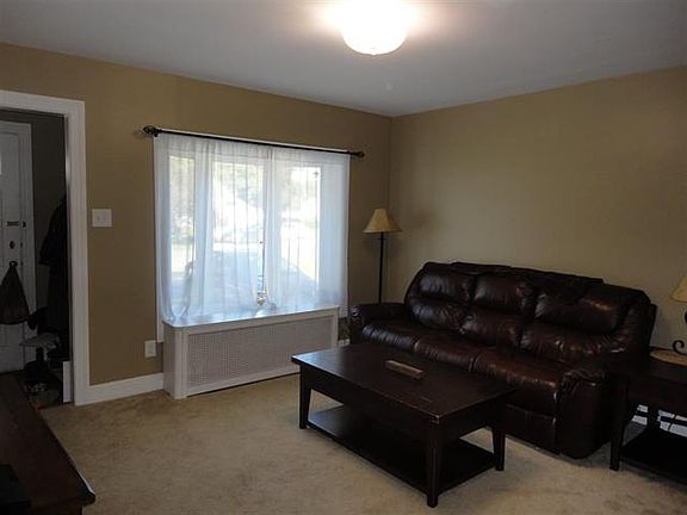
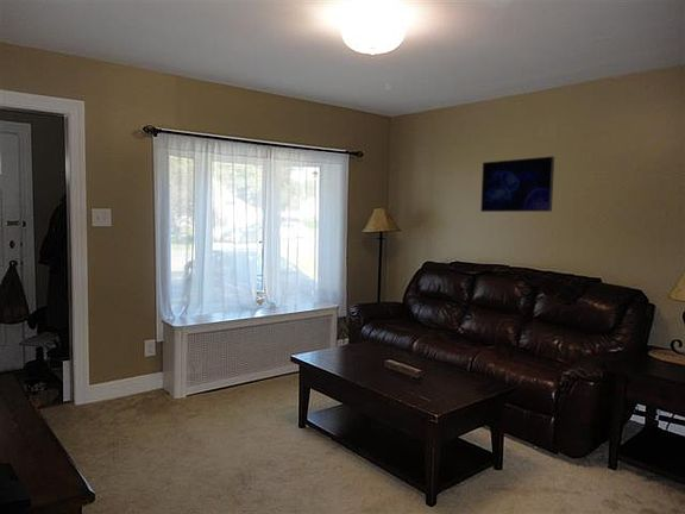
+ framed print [479,155,555,213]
